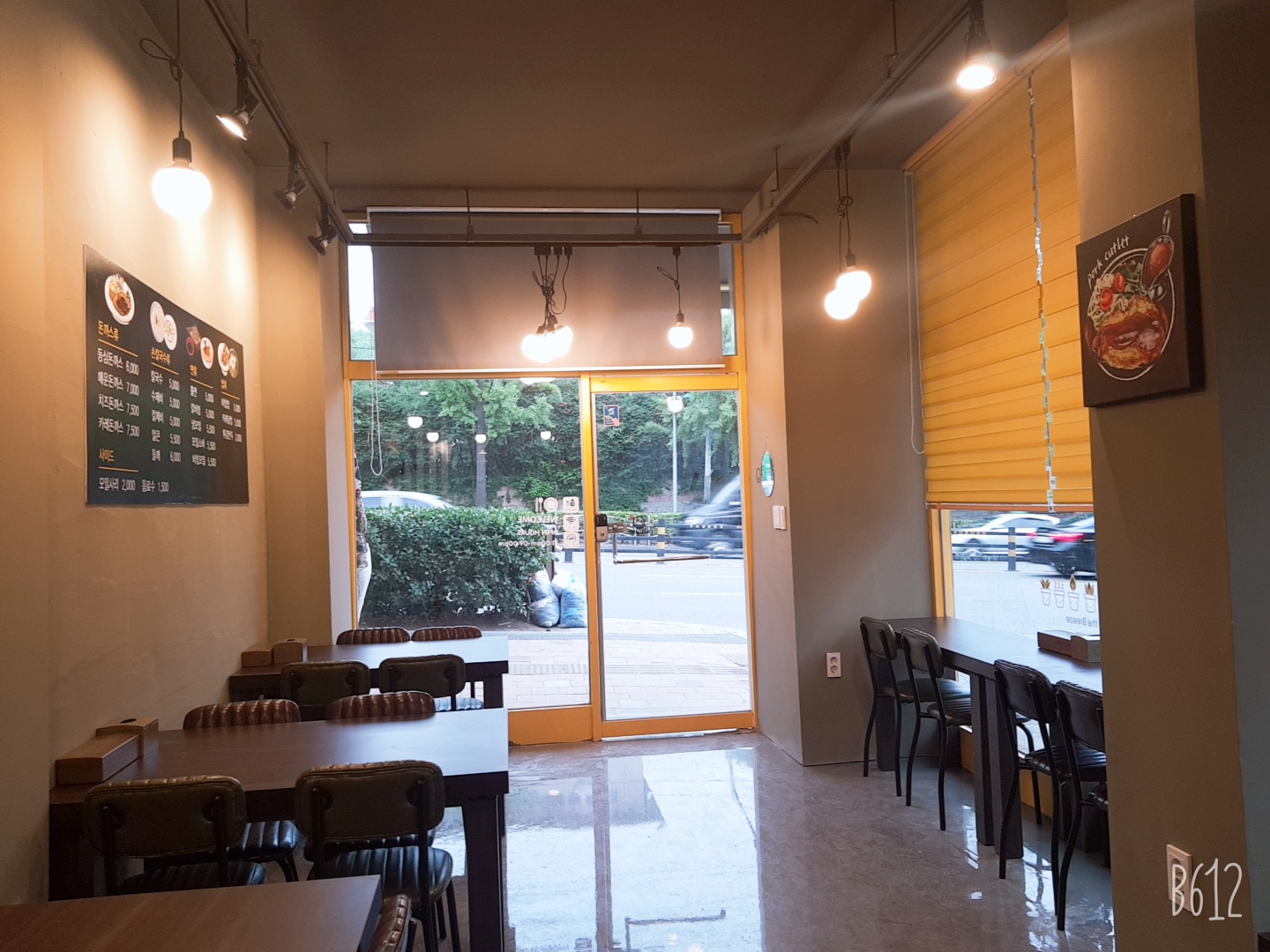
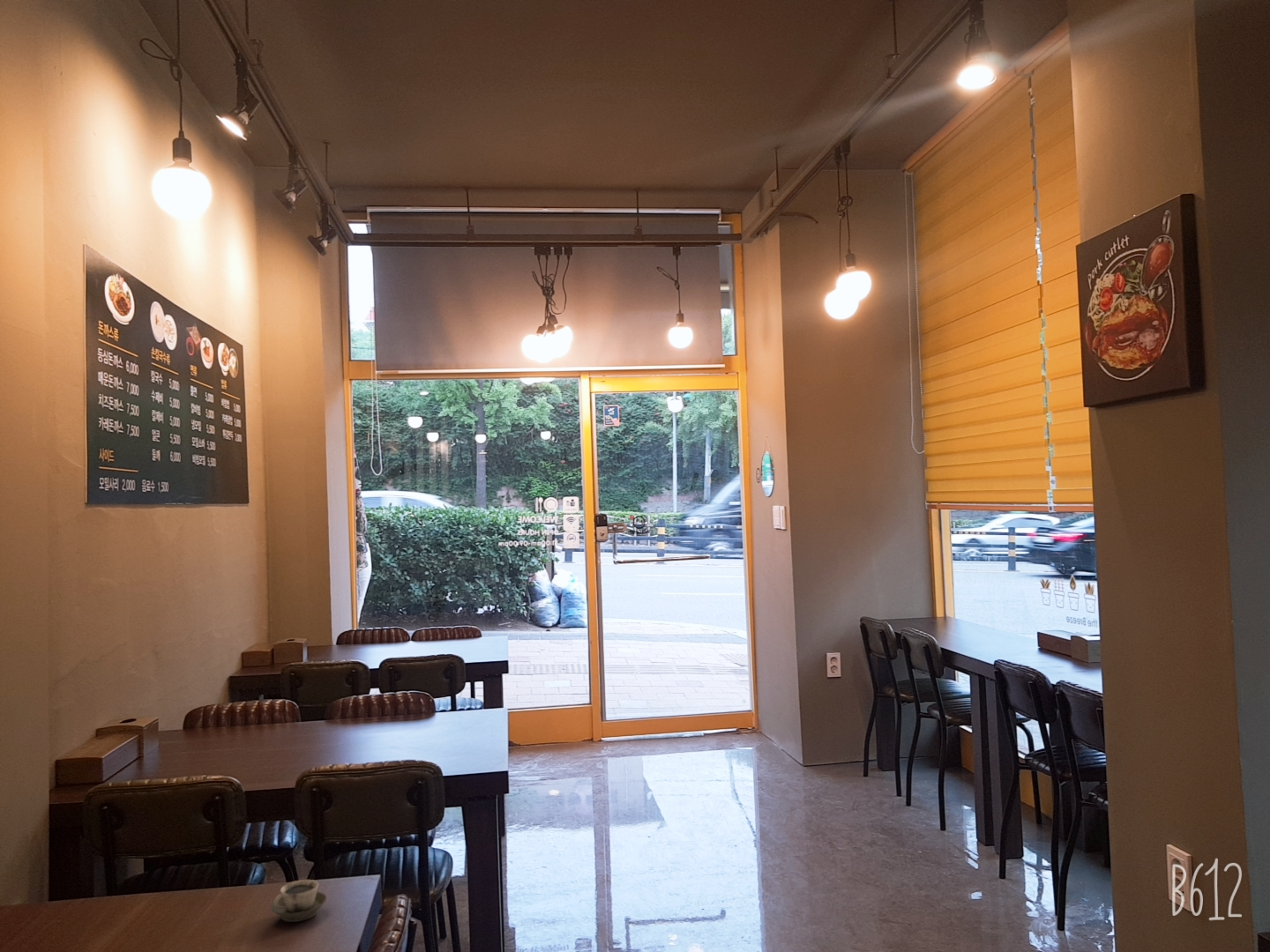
+ cup [270,879,328,923]
